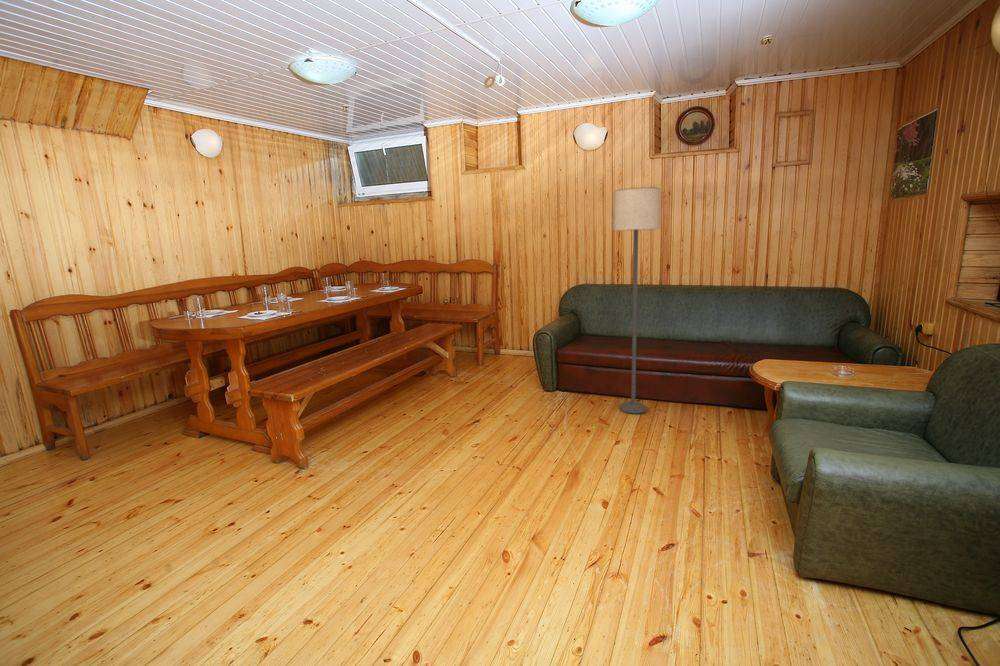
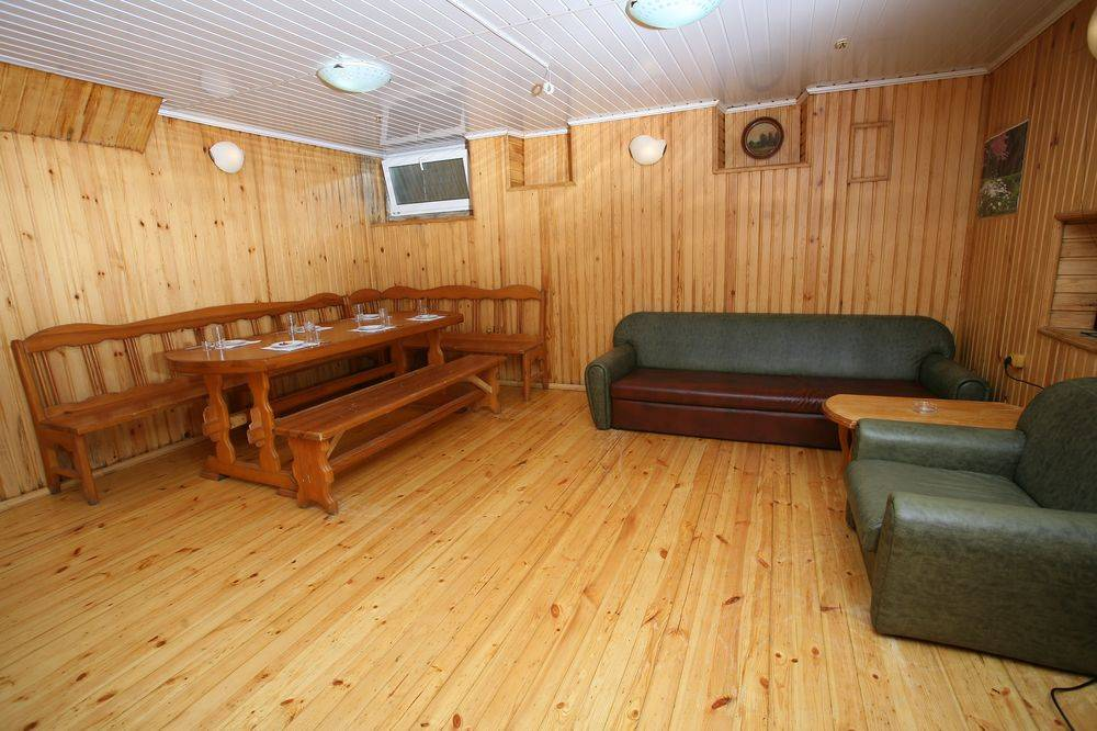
- lamp [611,186,662,415]
